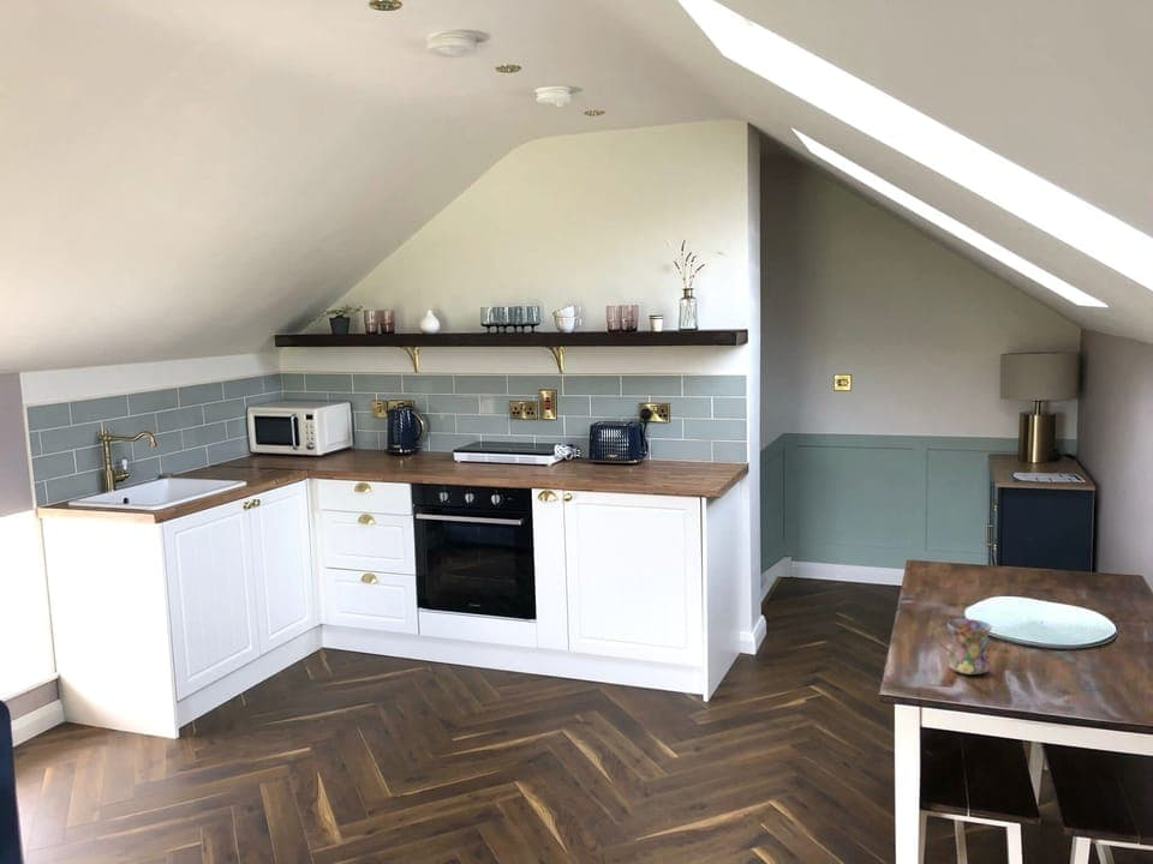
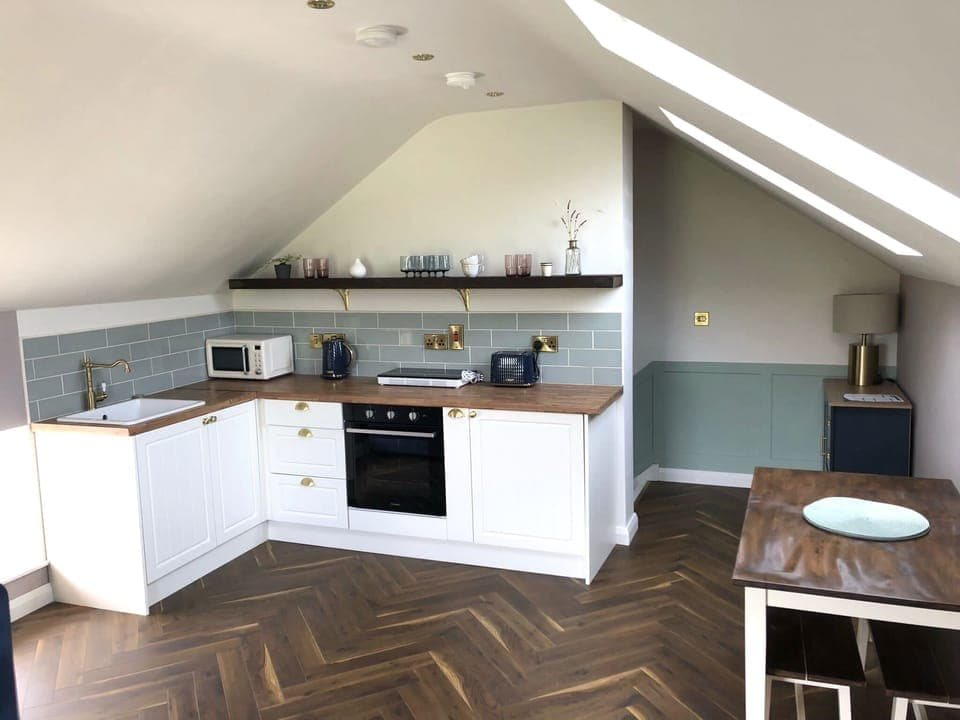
- mug [933,618,993,676]
